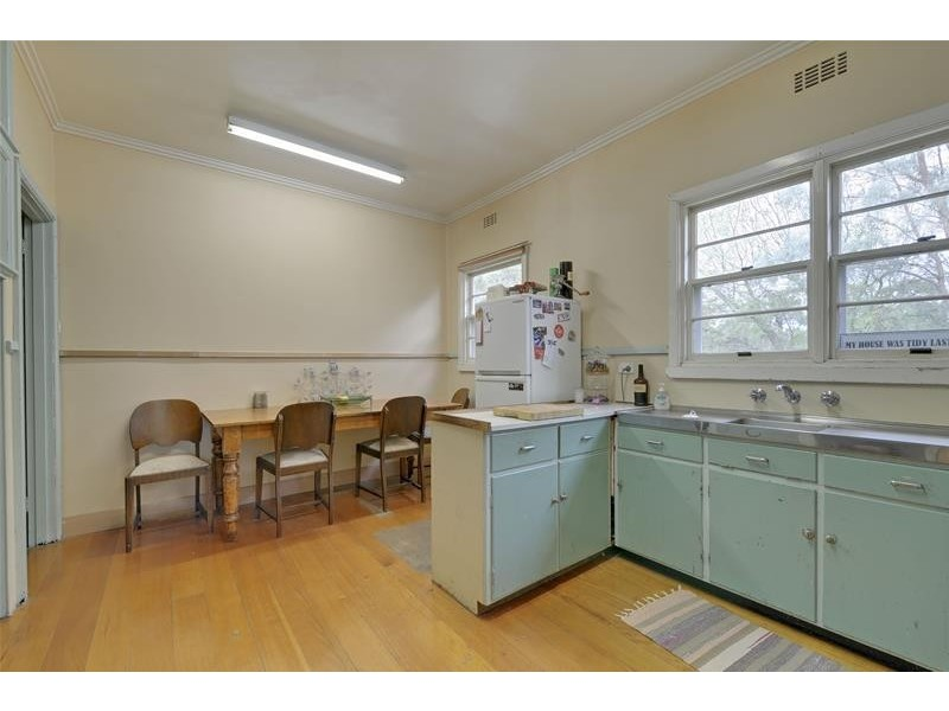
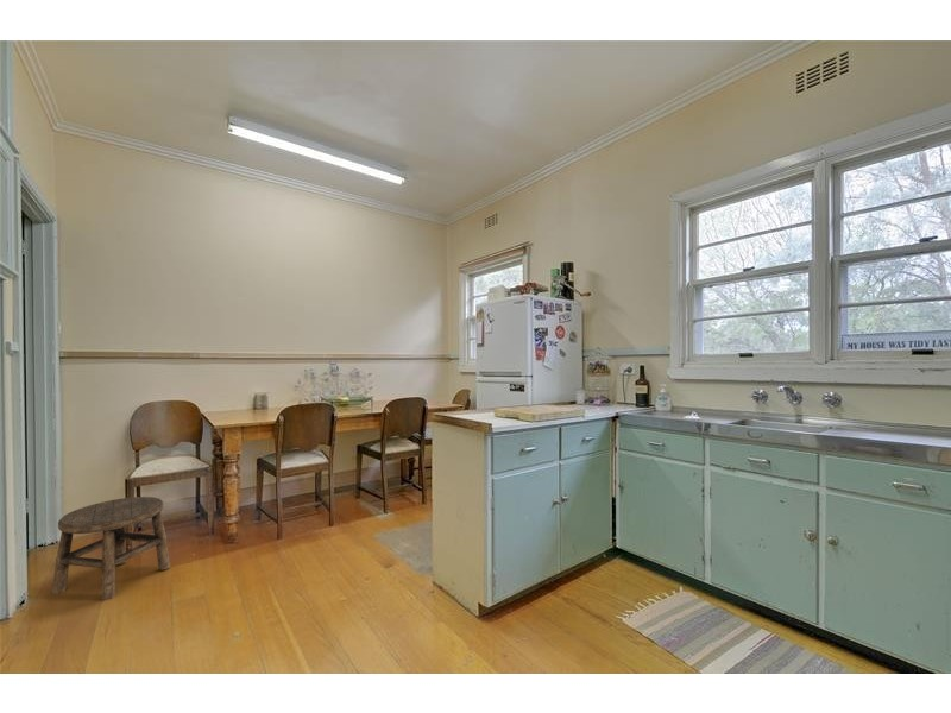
+ stool [51,496,171,601]
